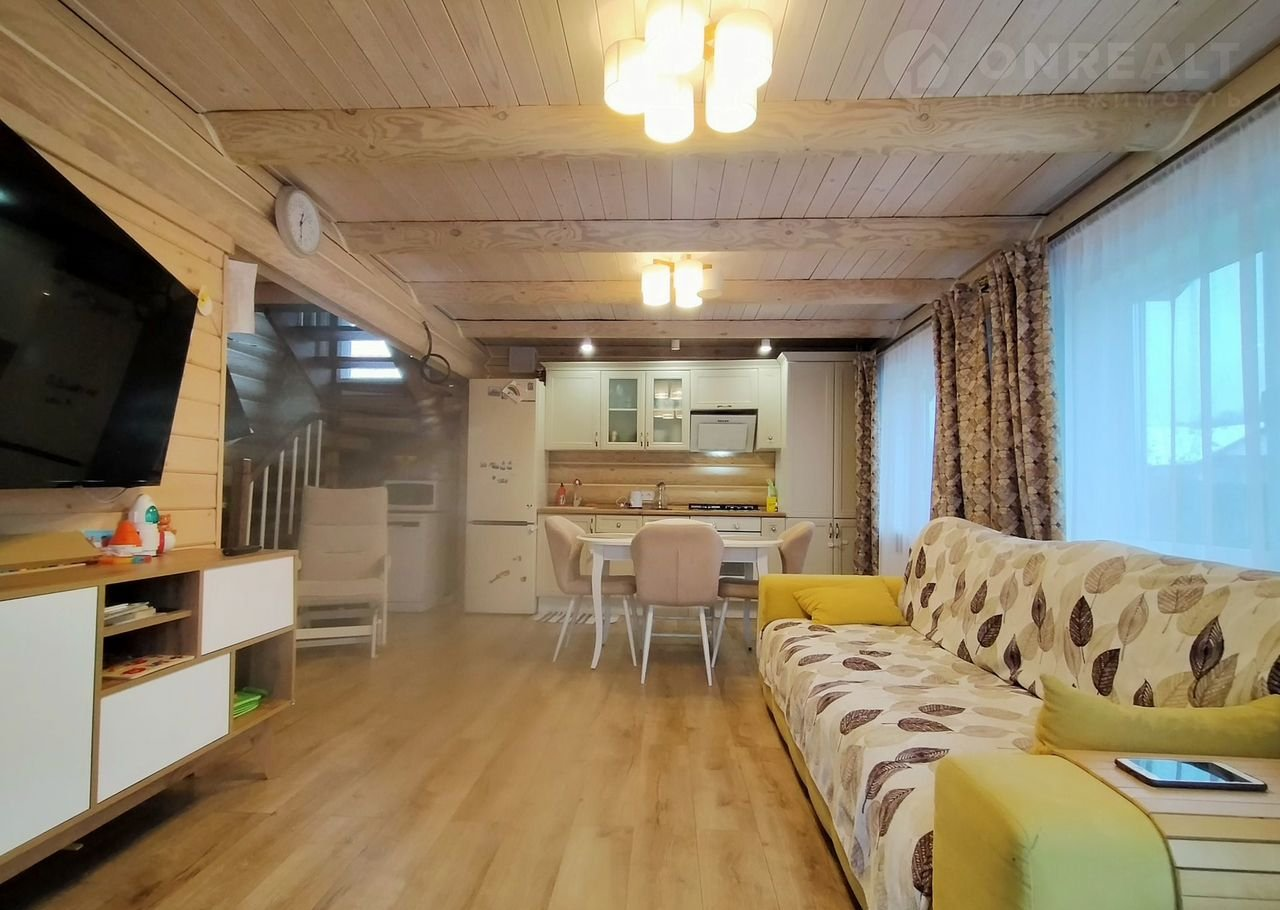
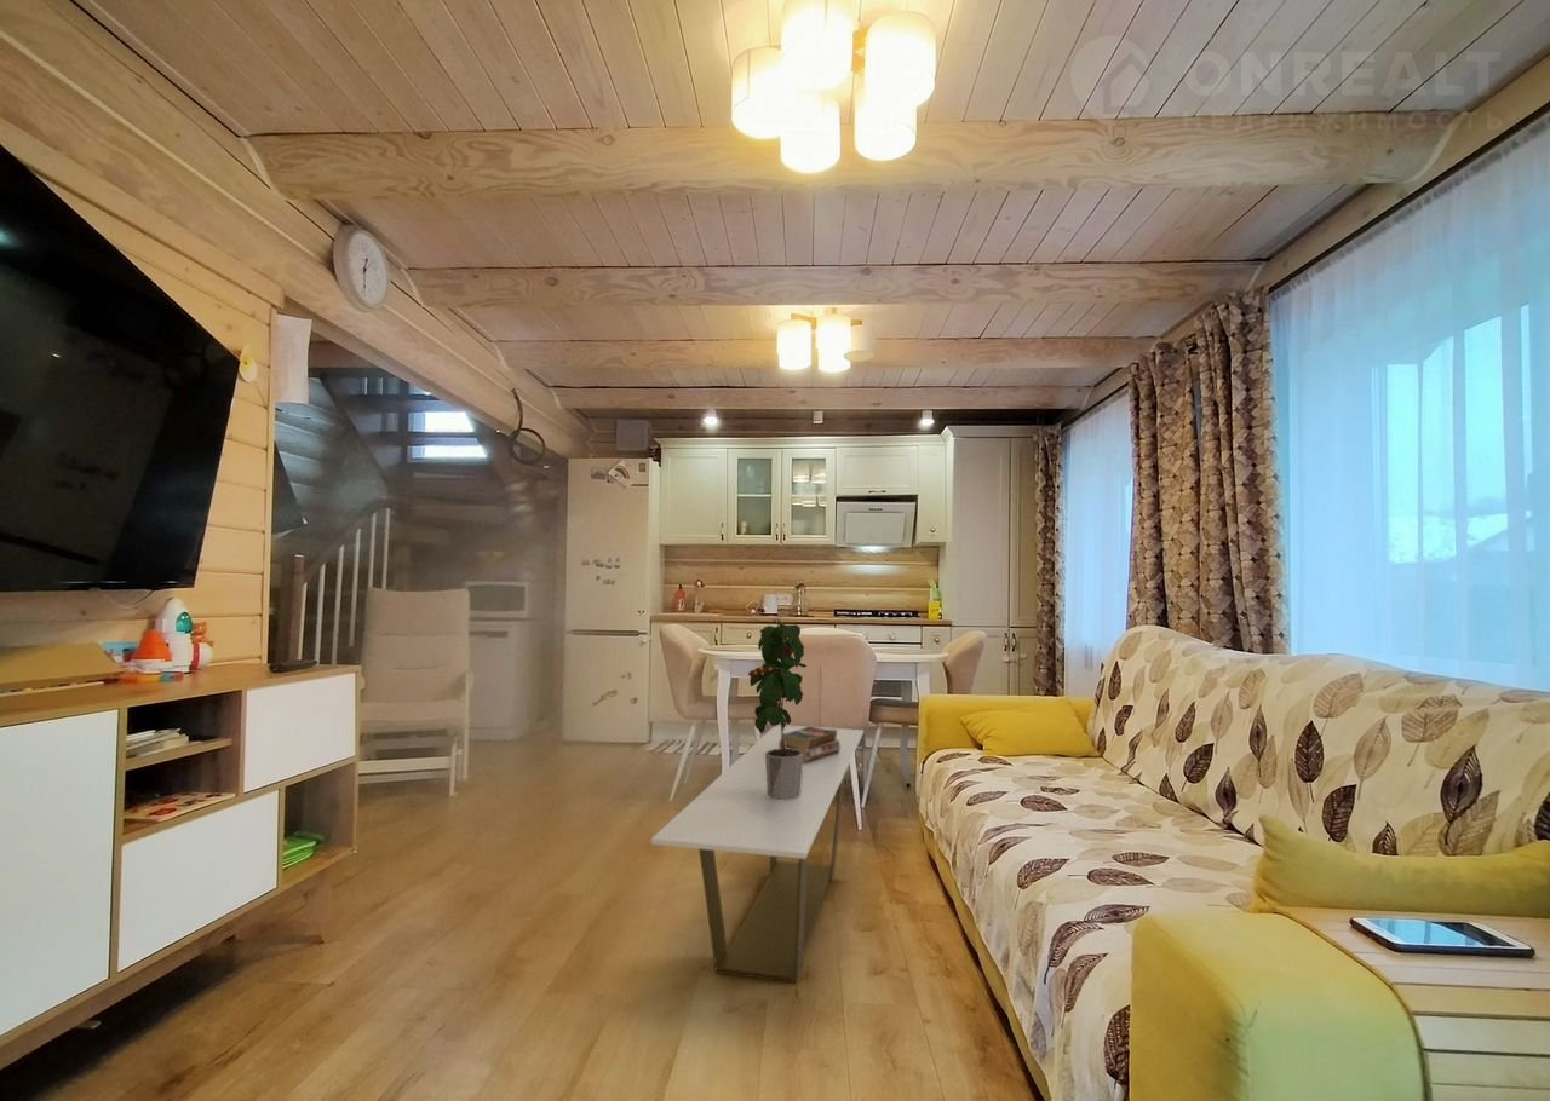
+ potted plant [747,619,808,800]
+ coffee table [650,724,865,984]
+ books [779,725,840,763]
